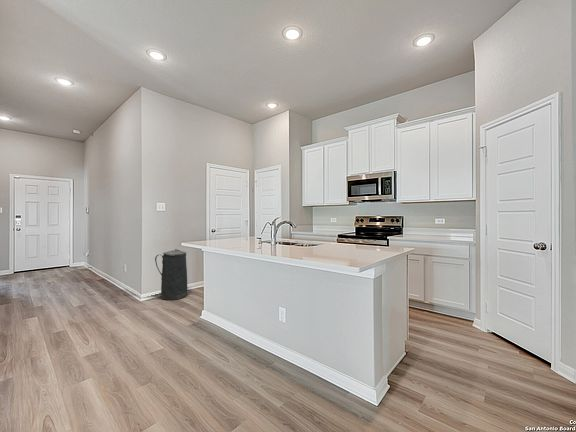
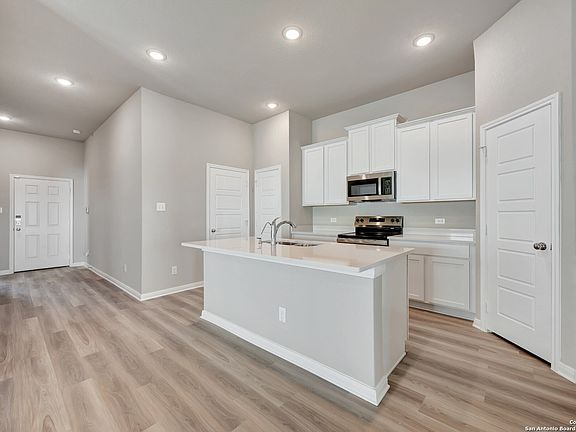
- trash can [154,248,188,301]
